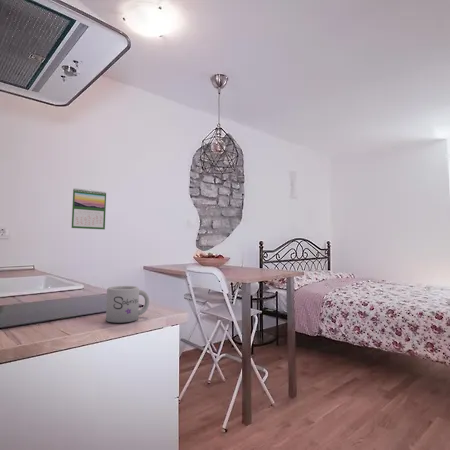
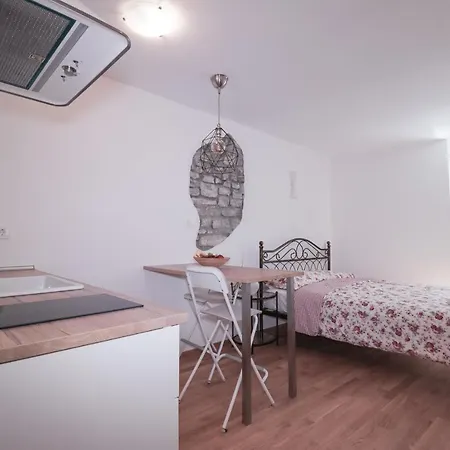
- mug [105,285,150,324]
- calendar [70,187,107,230]
